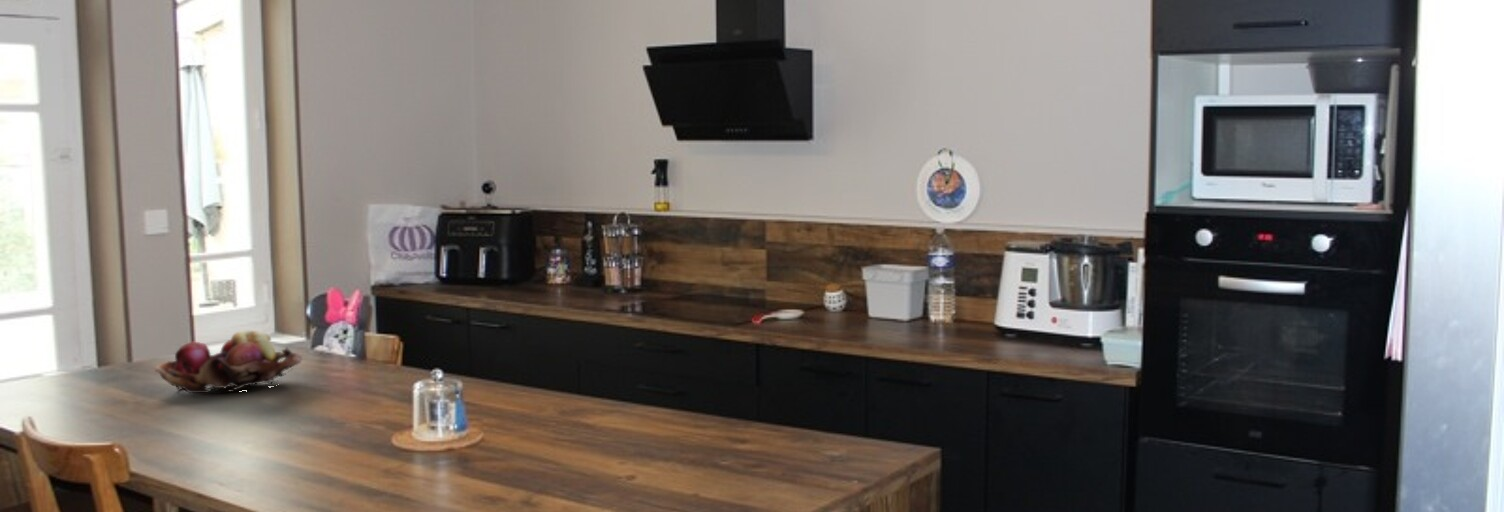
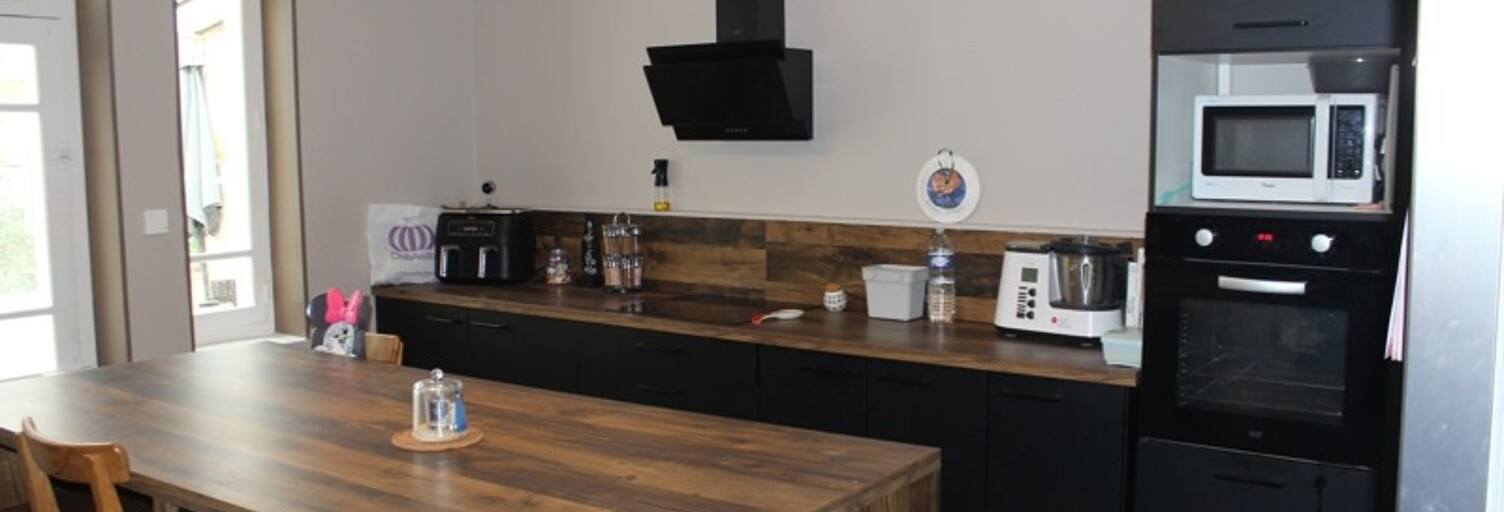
- fruit basket [154,329,303,394]
